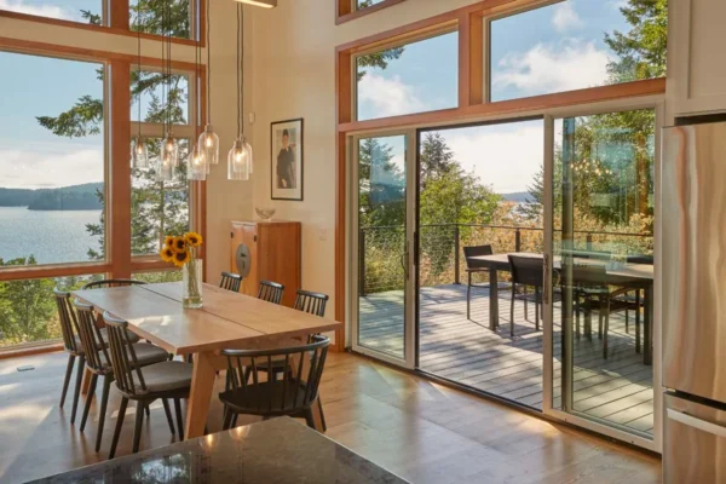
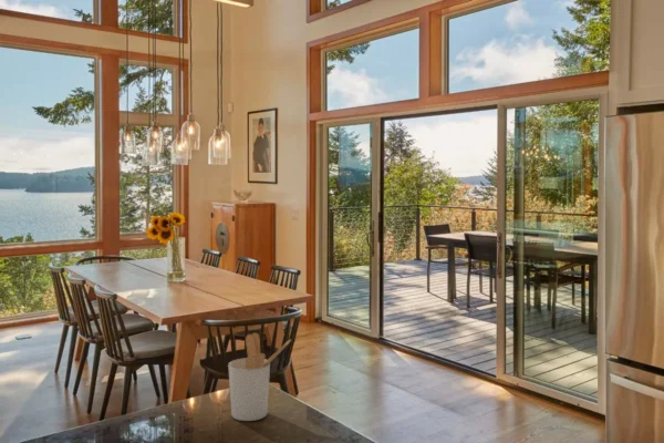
+ utensil holder [227,332,292,422]
